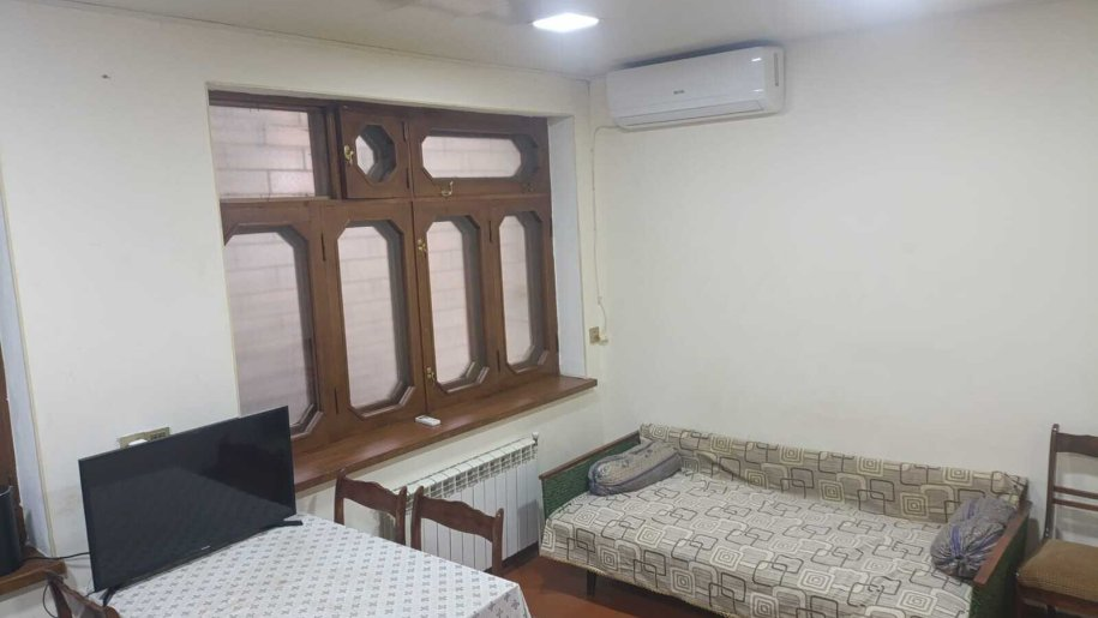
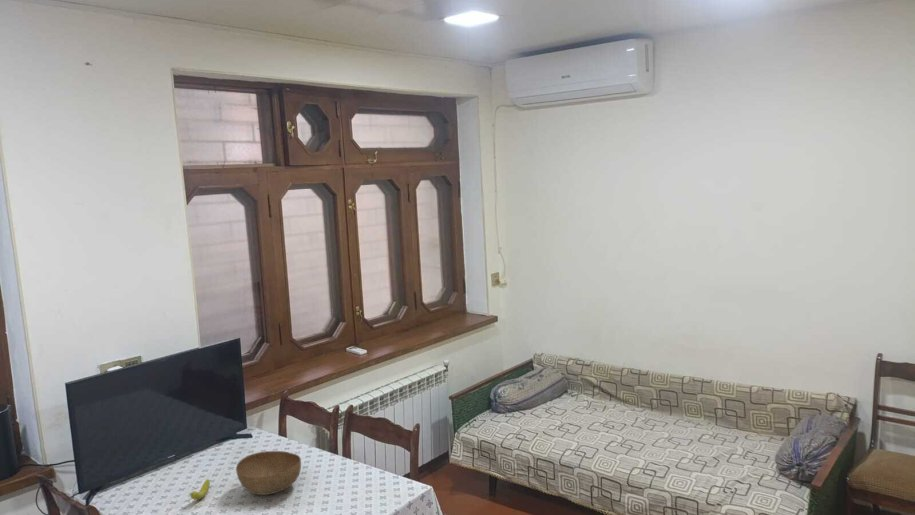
+ bowl [235,450,302,496]
+ fruit [189,478,211,501]
